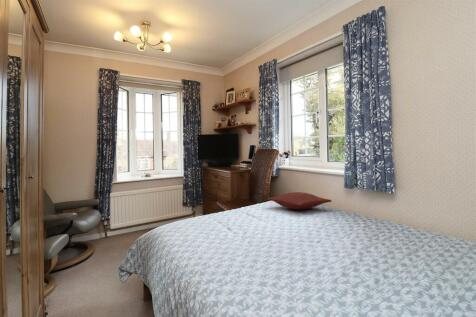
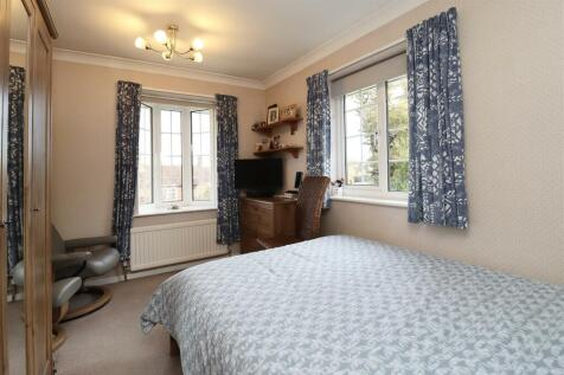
- pillow [266,191,332,210]
